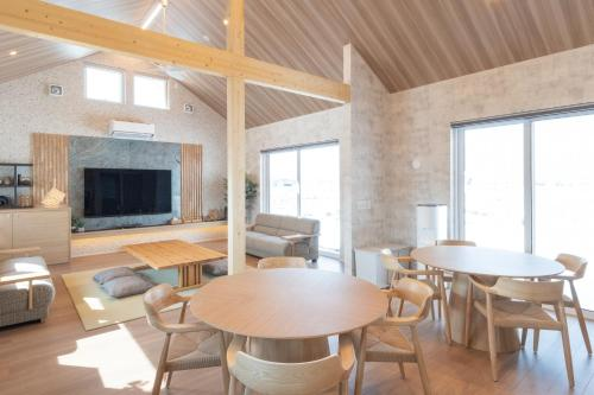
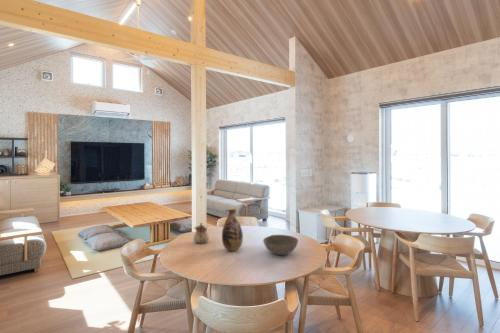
+ teapot [192,222,210,244]
+ bowl [262,234,299,256]
+ vase [221,208,244,252]
